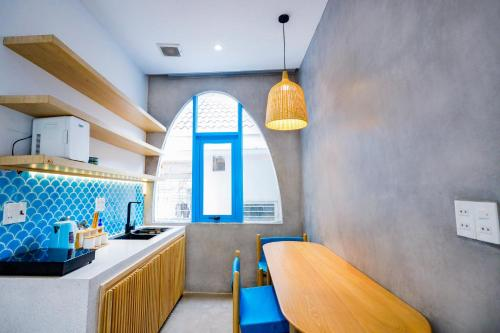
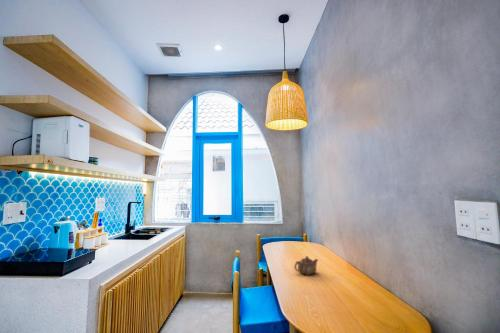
+ teapot [293,255,319,276]
